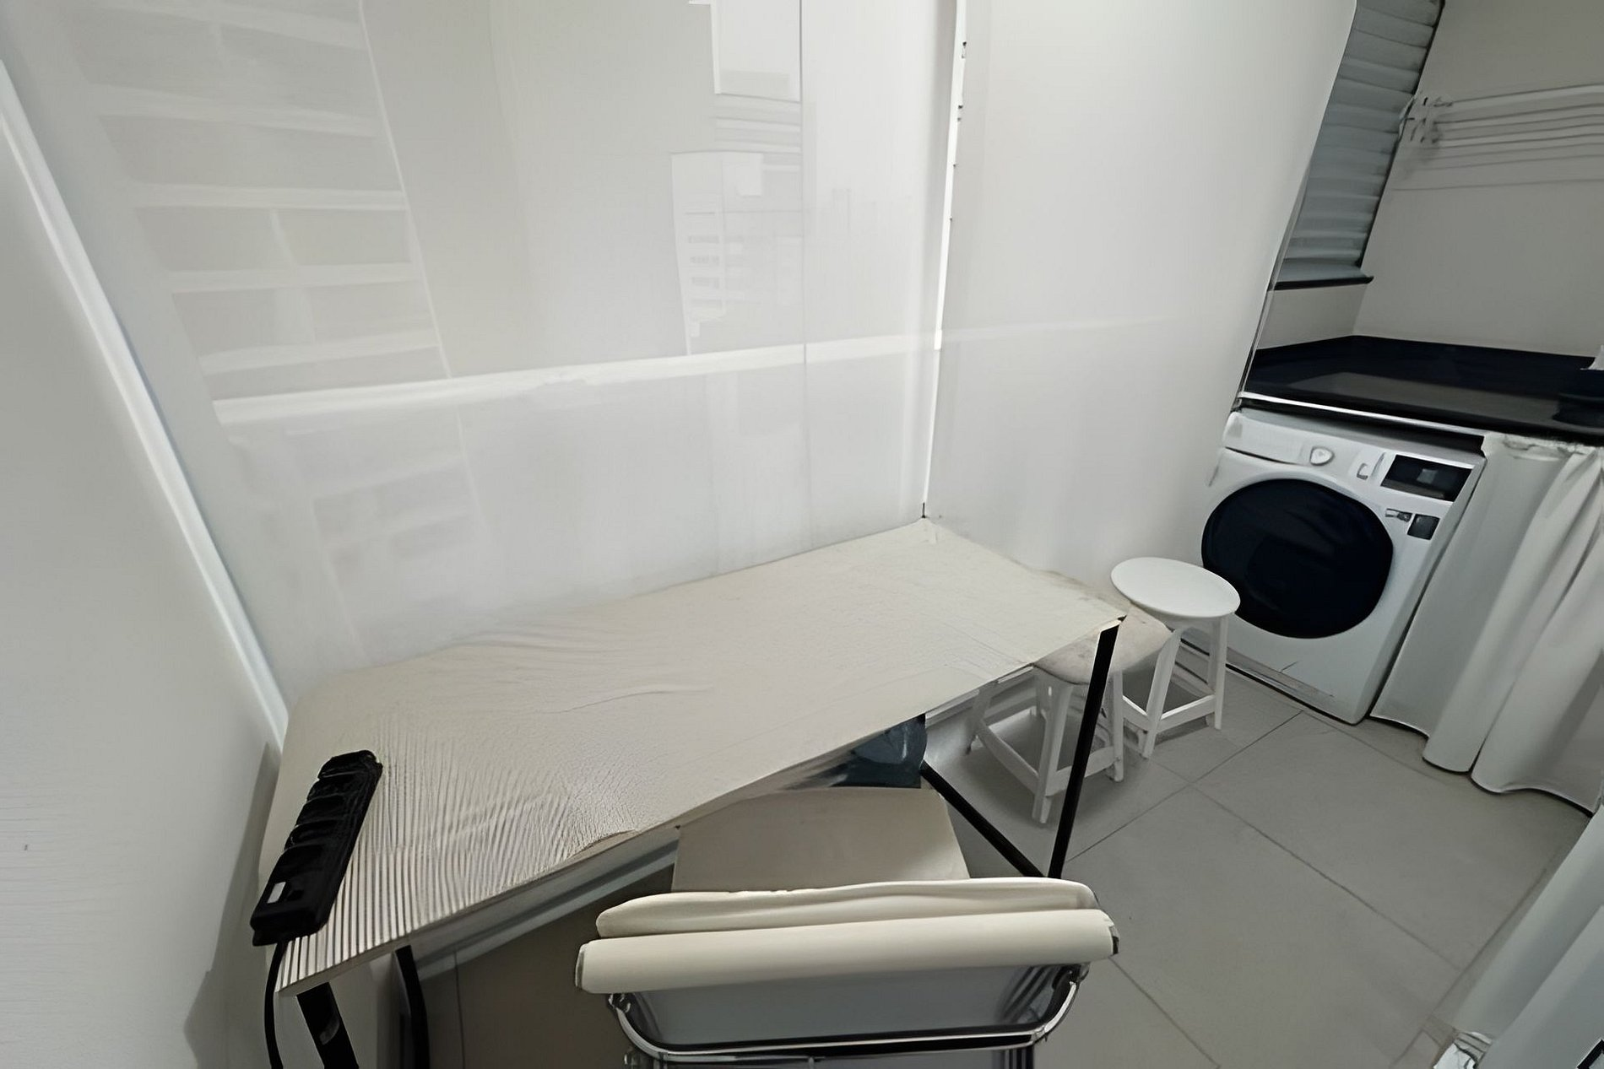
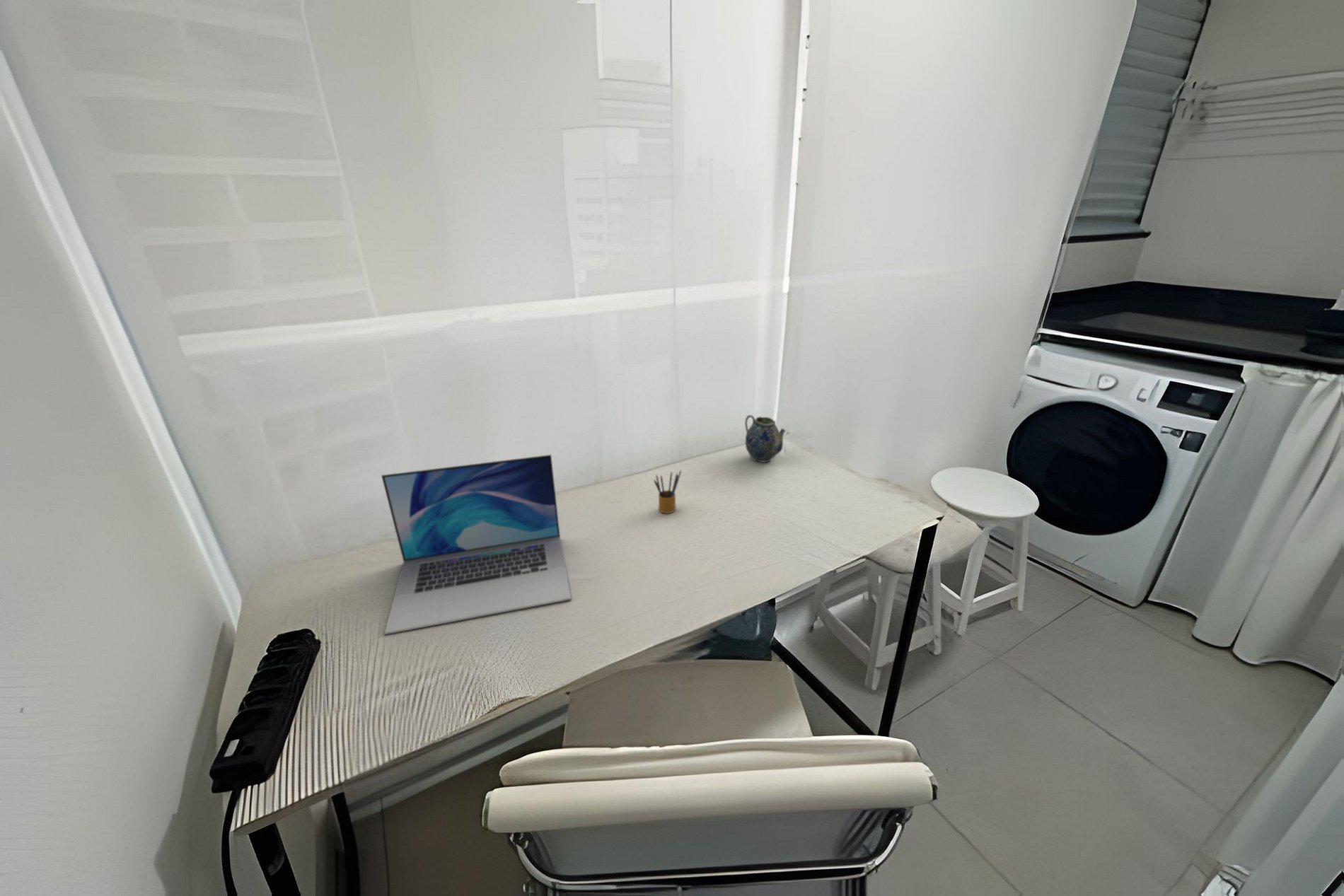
+ teapot [744,414,787,462]
+ laptop [381,454,572,635]
+ pencil box [653,470,682,514]
